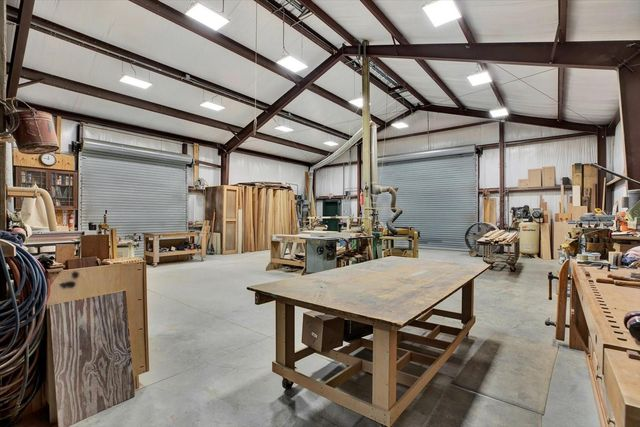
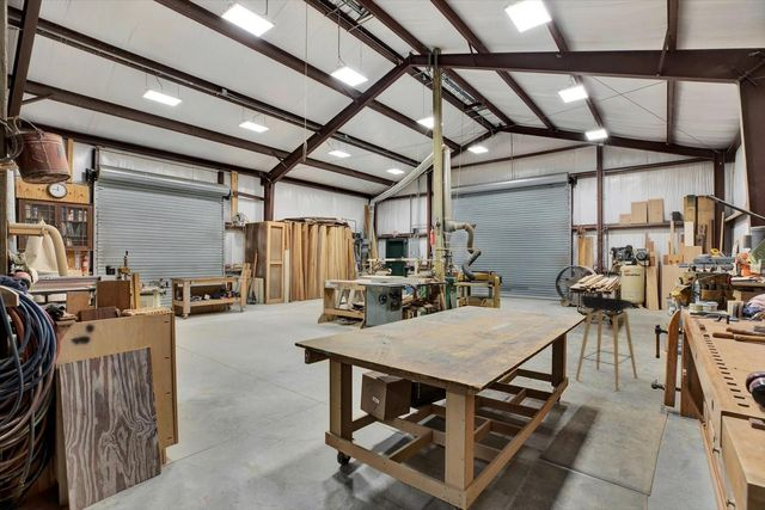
+ stool [575,295,638,392]
